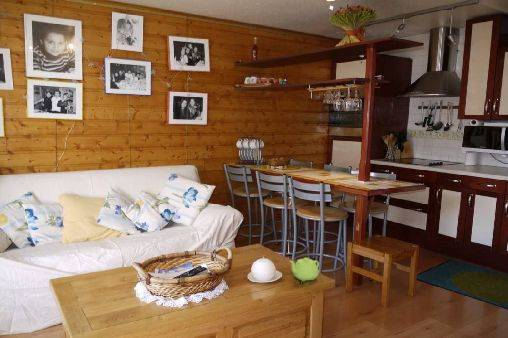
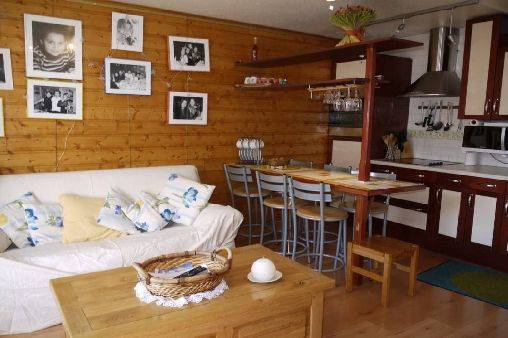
- teapot [289,257,320,282]
